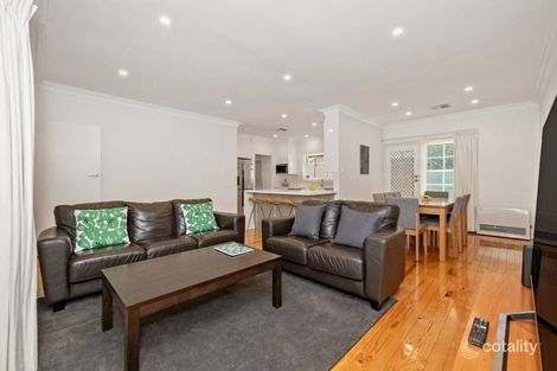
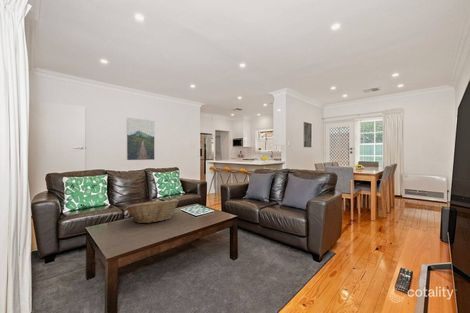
+ fruit basket [124,198,180,224]
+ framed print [126,117,156,161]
